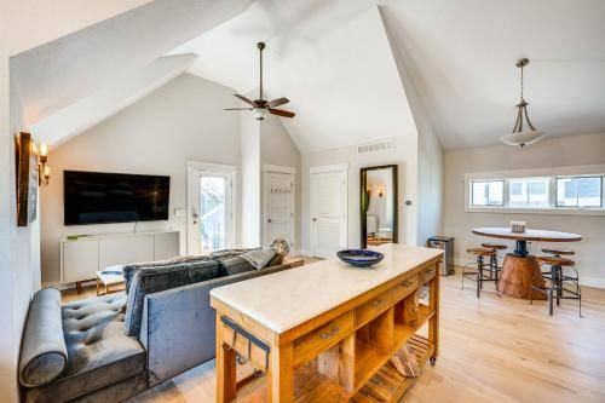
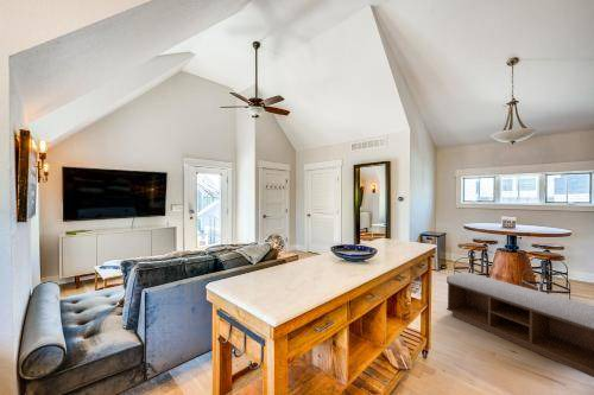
+ bench [446,272,594,378]
